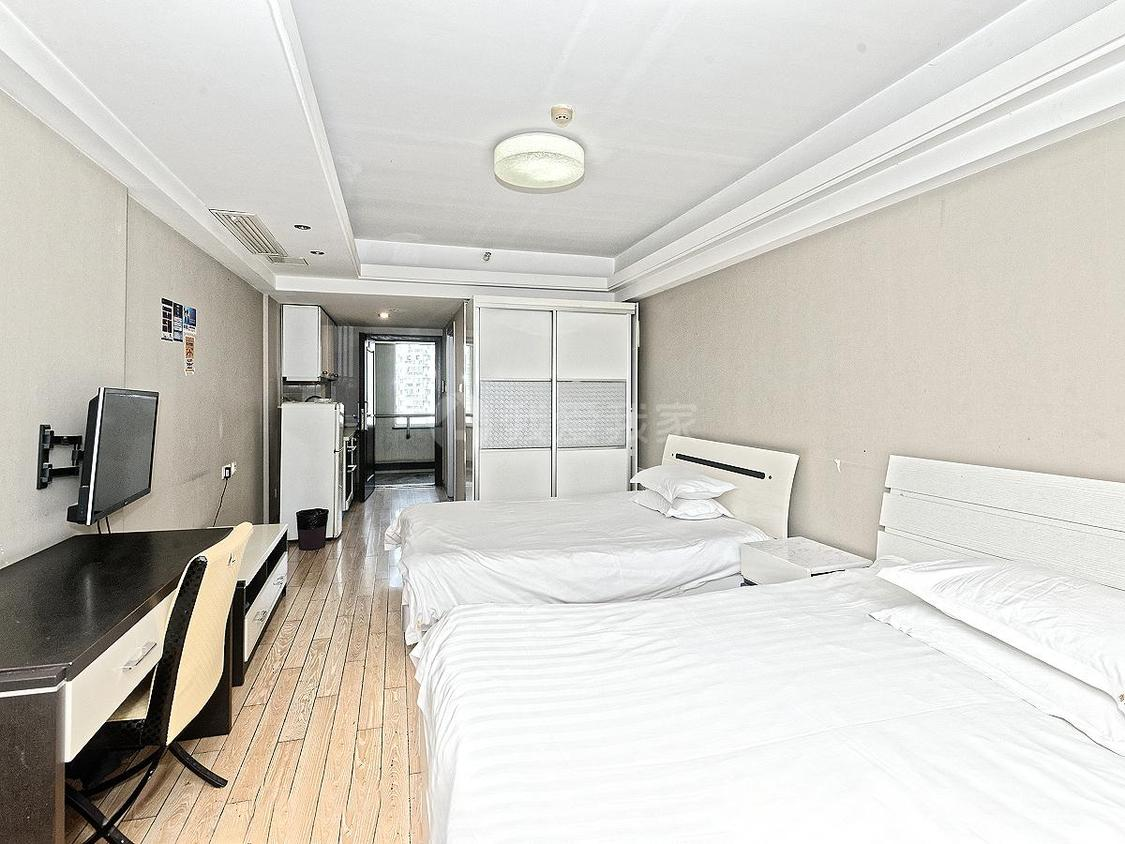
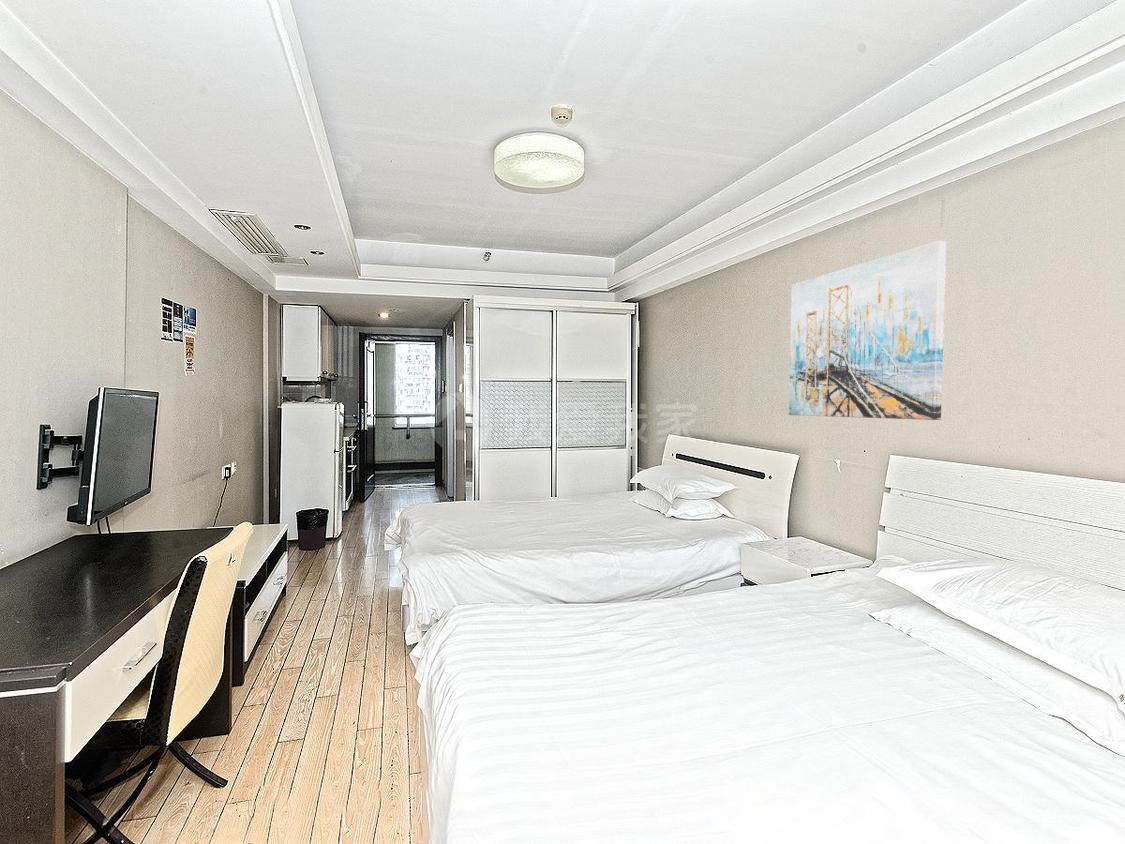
+ wall art [788,240,947,421]
